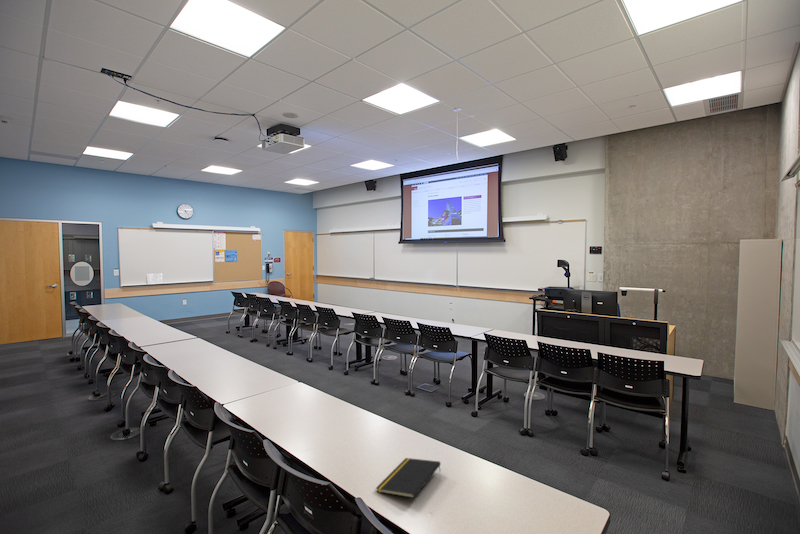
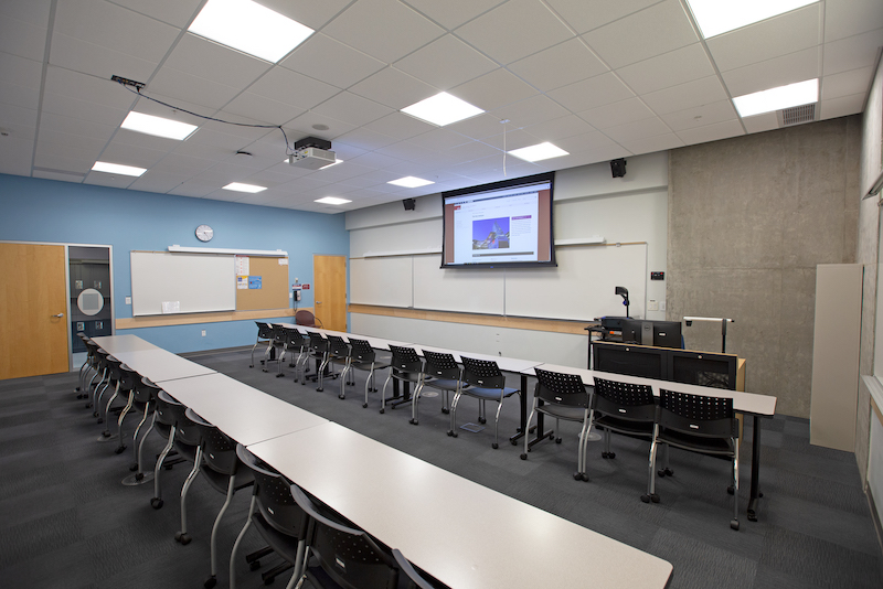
- notepad [375,457,442,499]
